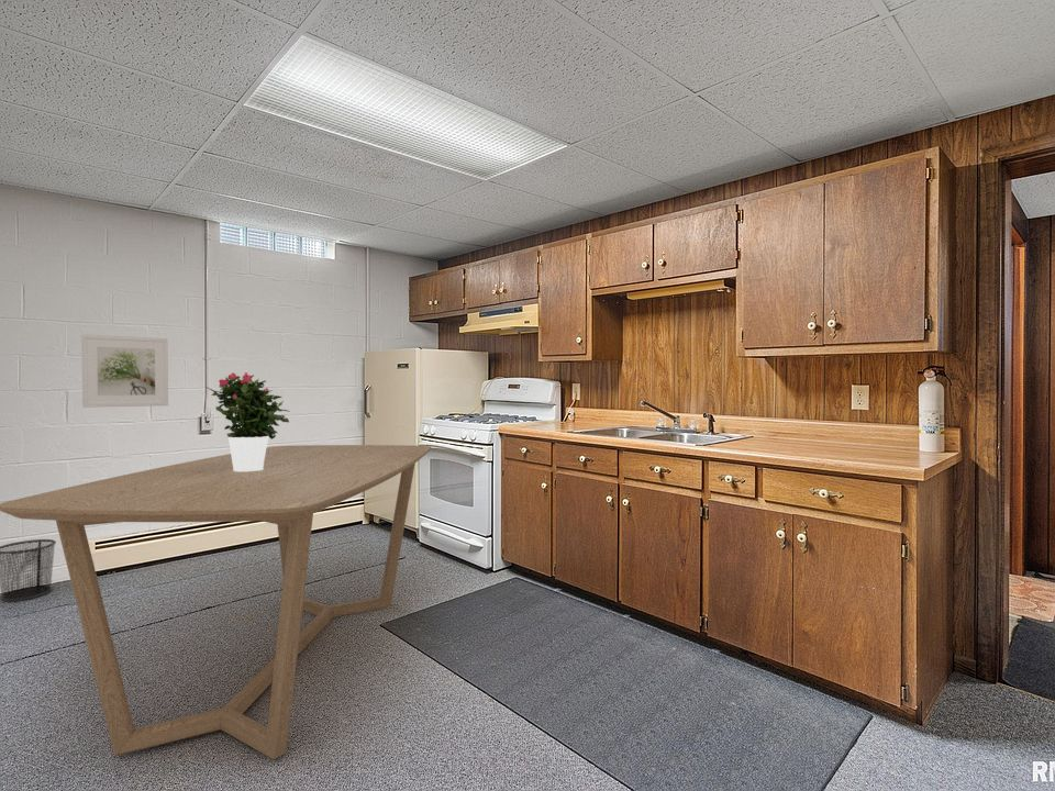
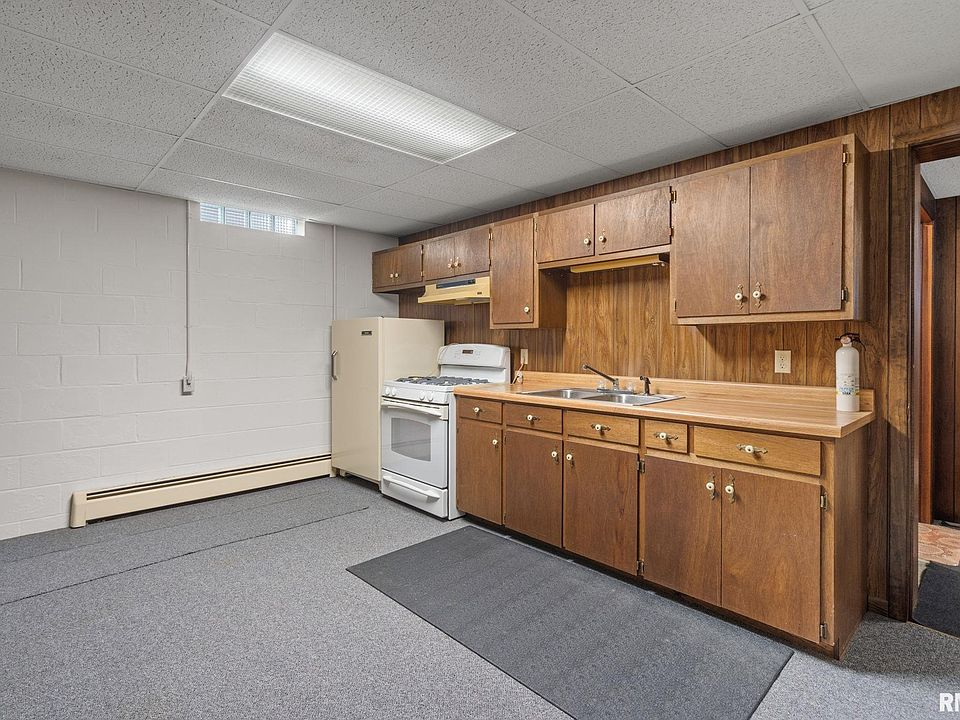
- potted flower [207,371,291,471]
- waste bin [0,538,57,602]
- dining table [0,444,432,760]
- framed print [80,333,169,409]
